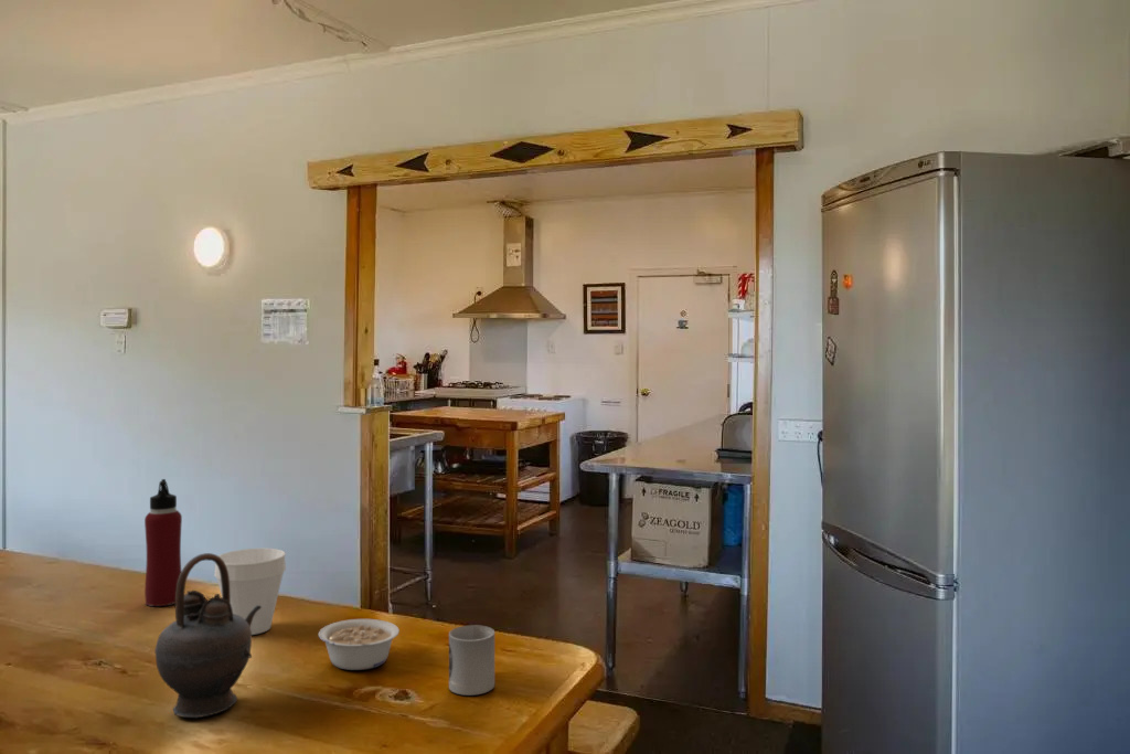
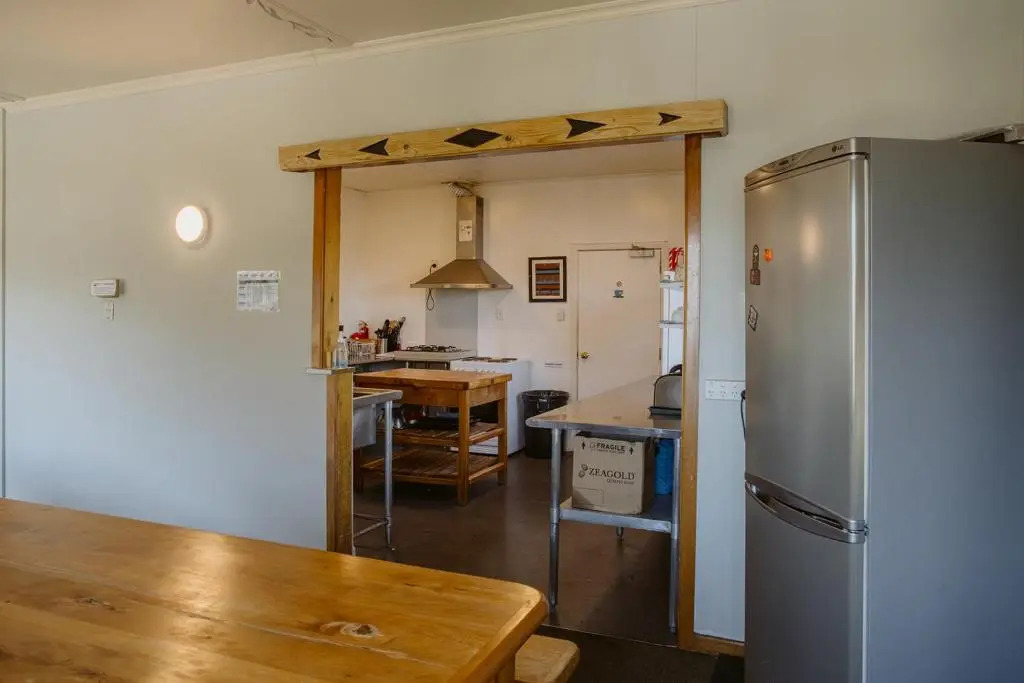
- teapot [153,552,262,719]
- cup [448,624,495,697]
- cup [213,548,287,636]
- legume [318,618,401,671]
- water bottle [143,478,183,607]
